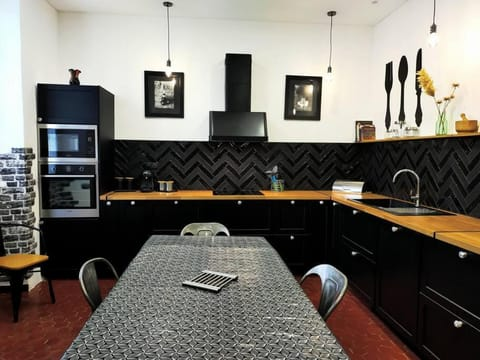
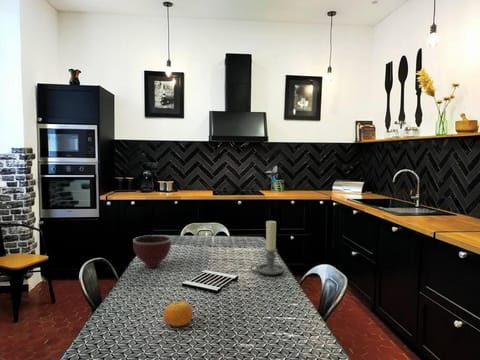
+ fruit [163,300,194,327]
+ candle holder [250,219,286,276]
+ bowl [132,234,172,269]
